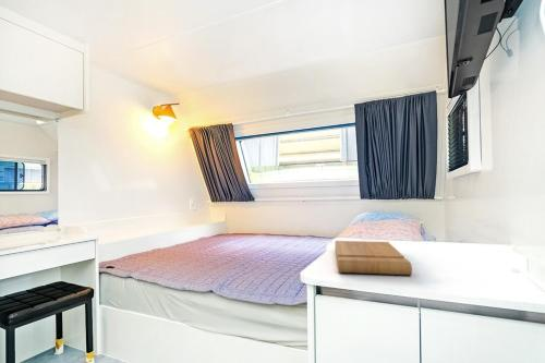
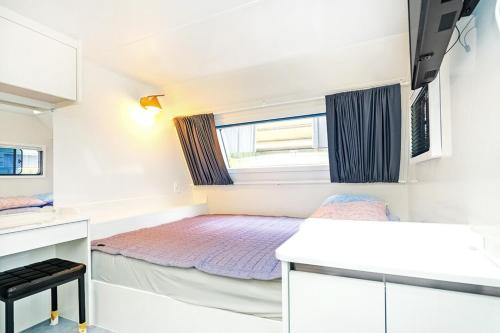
- cutting board [334,240,413,276]
